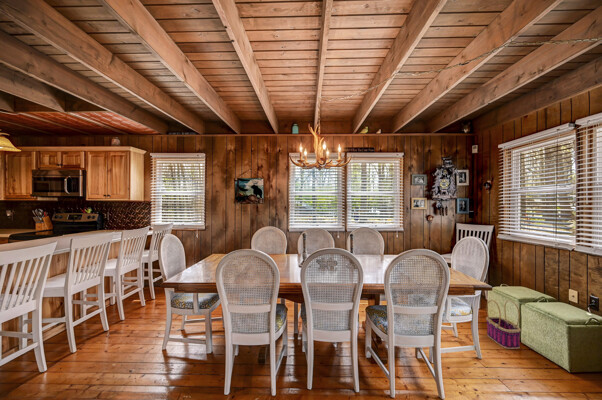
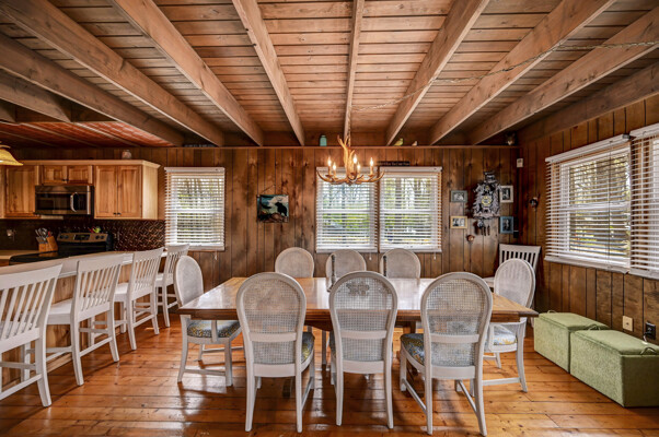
- basket [485,299,522,350]
